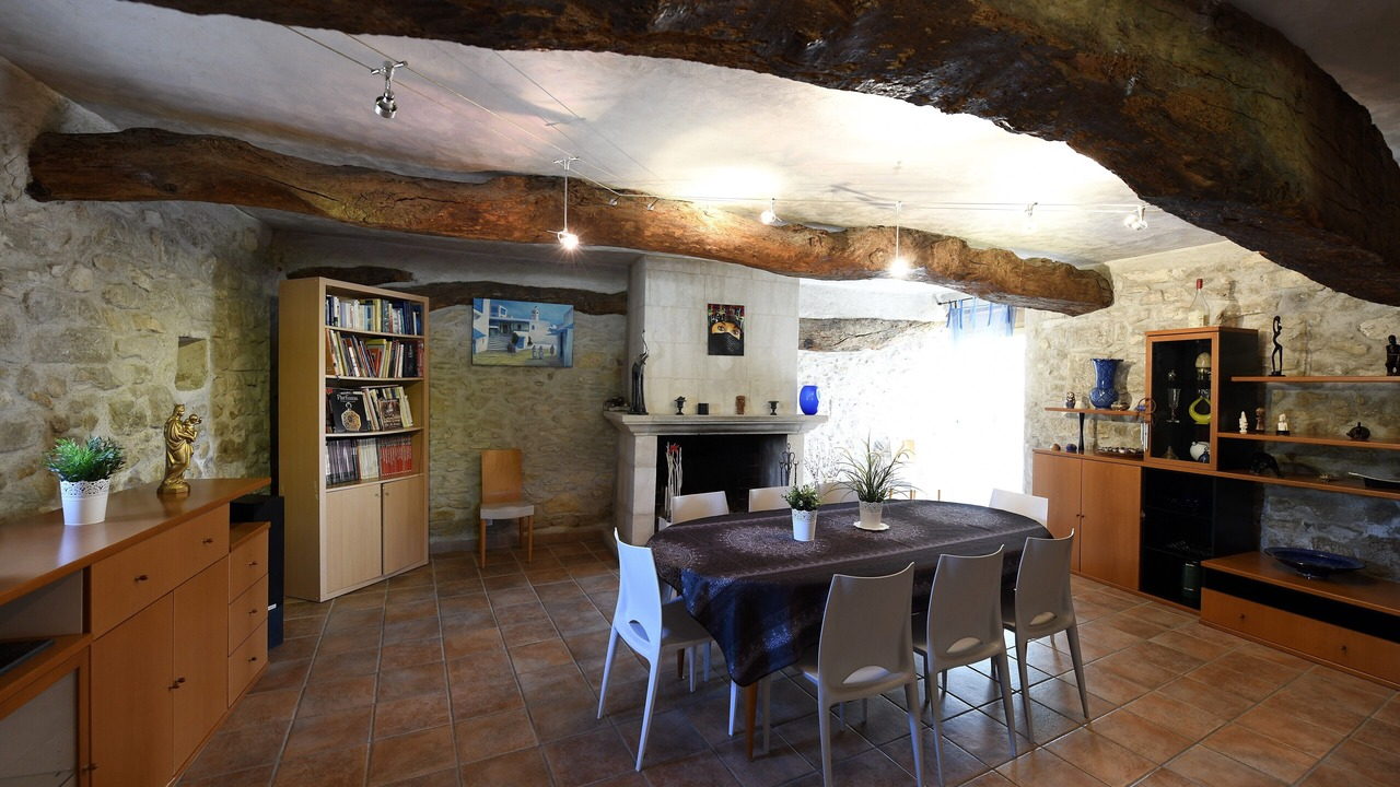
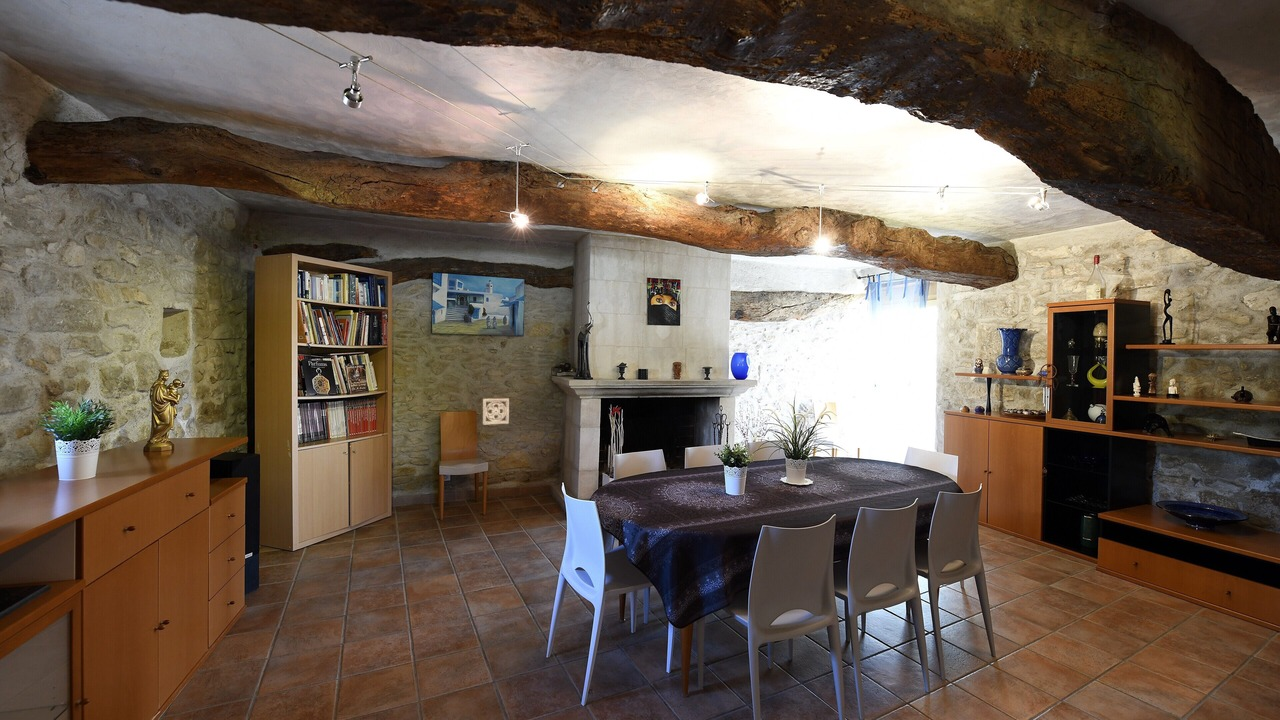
+ wall ornament [482,397,510,426]
